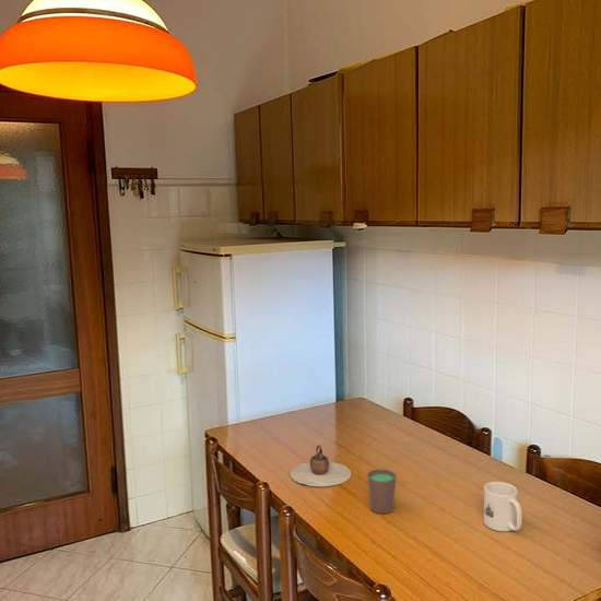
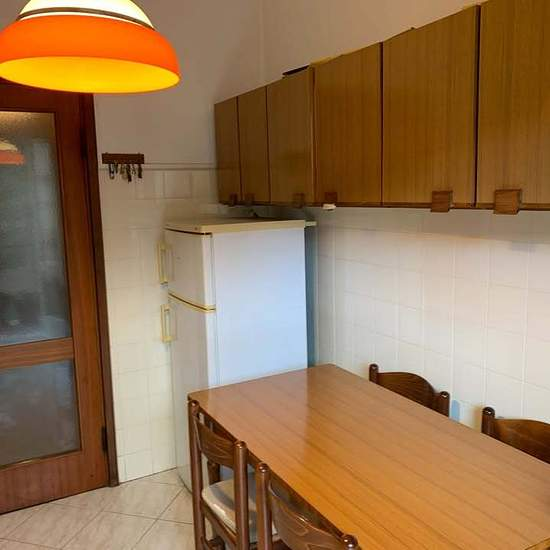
- mug [483,481,523,532]
- teapot [290,445,352,487]
- cup [366,468,398,515]
